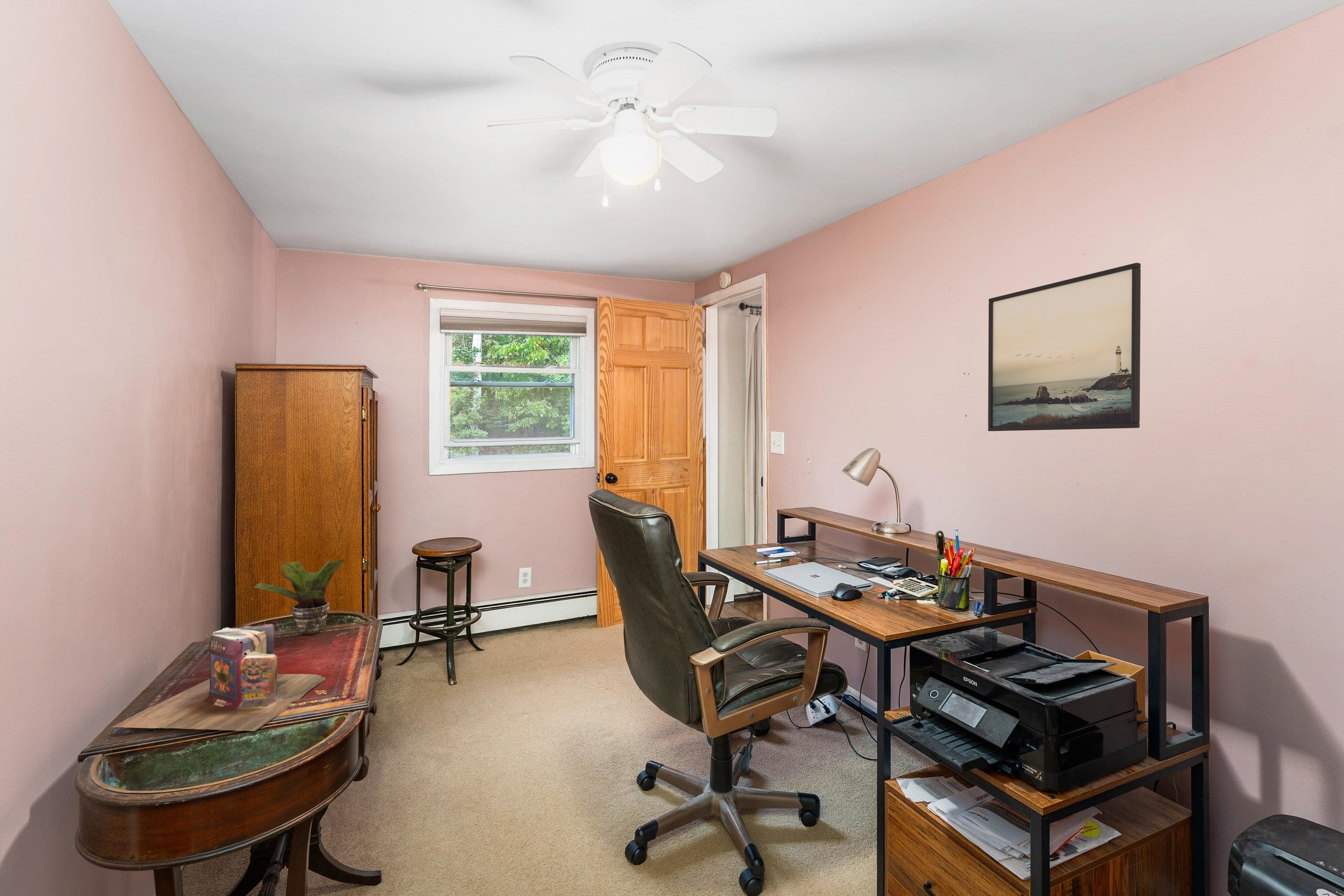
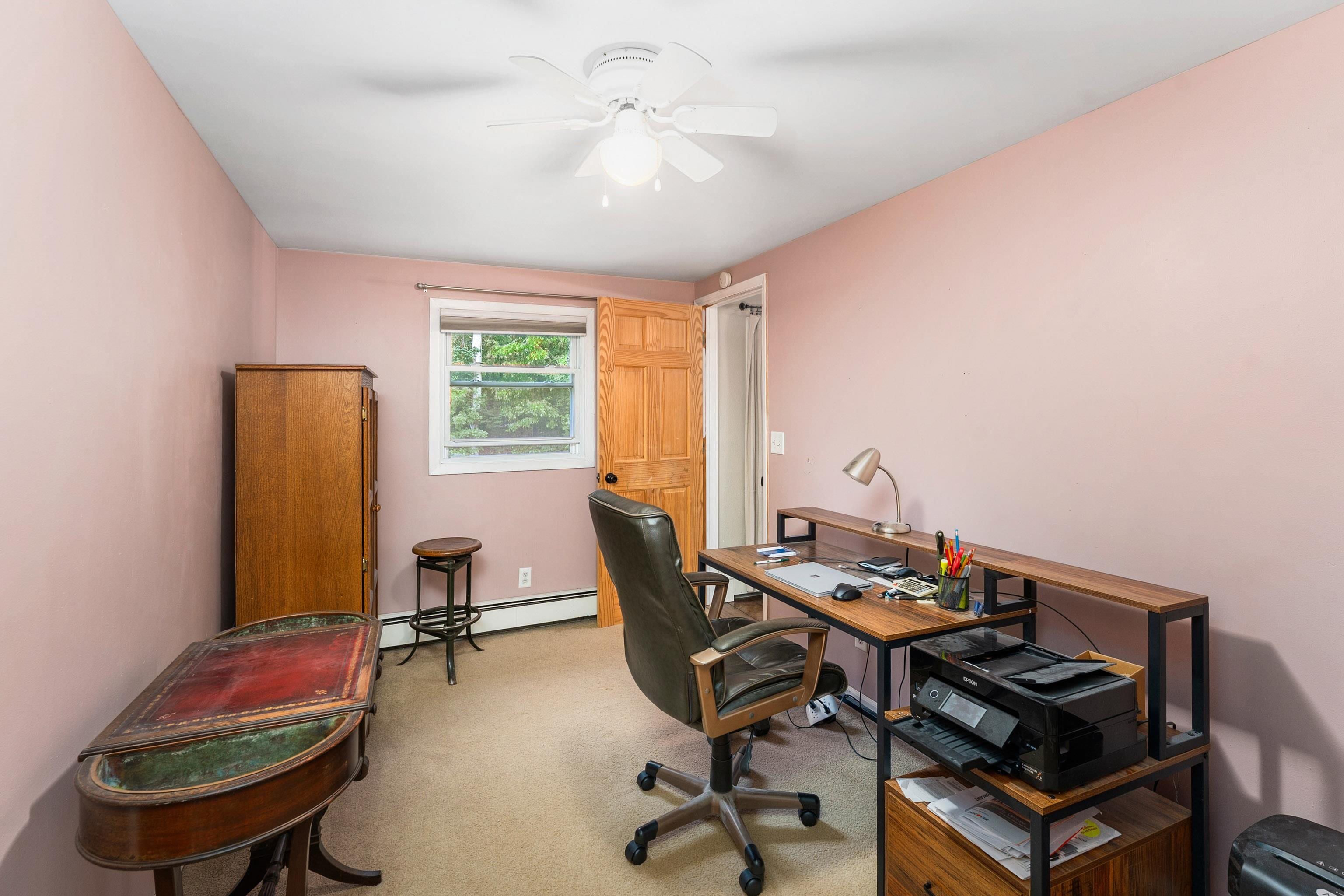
- books [112,623,326,732]
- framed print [987,262,1141,432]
- potted plant [253,559,346,635]
